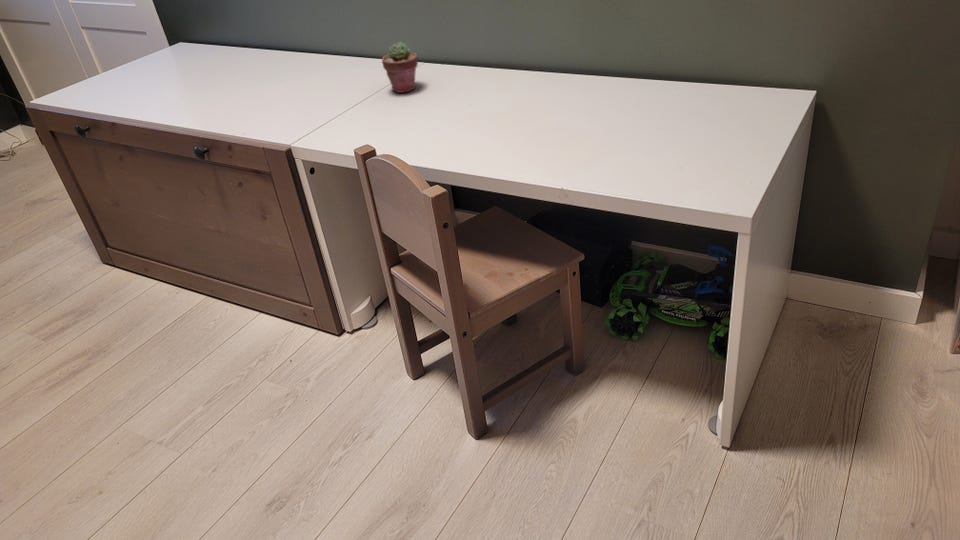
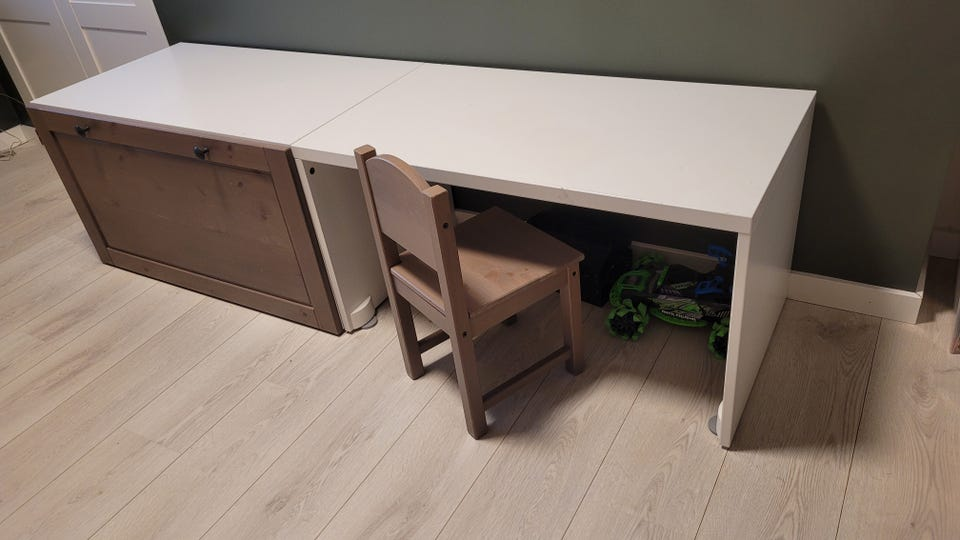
- potted succulent [381,41,419,94]
